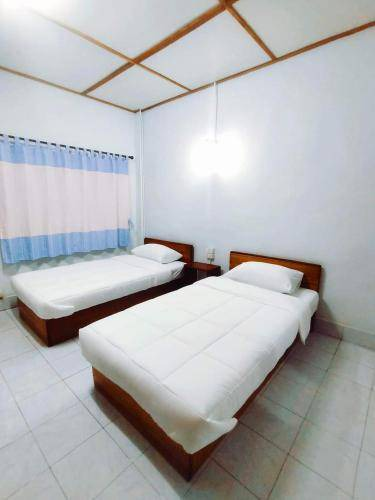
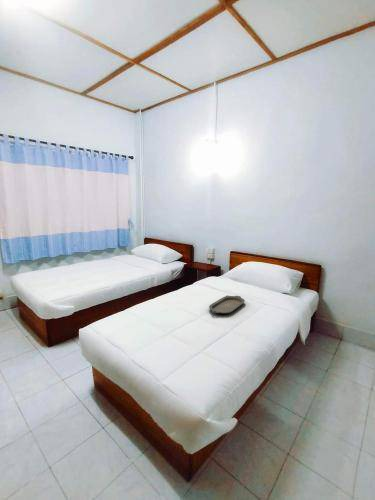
+ serving tray [208,295,246,315]
